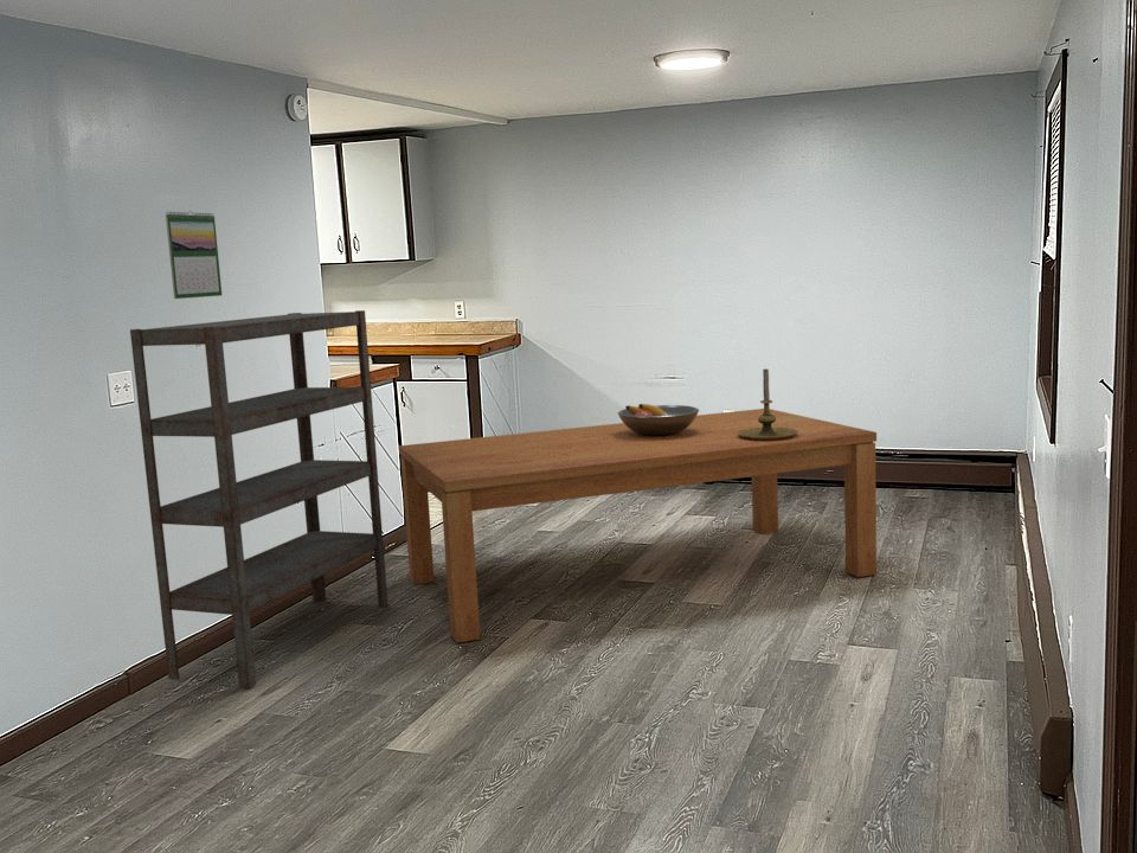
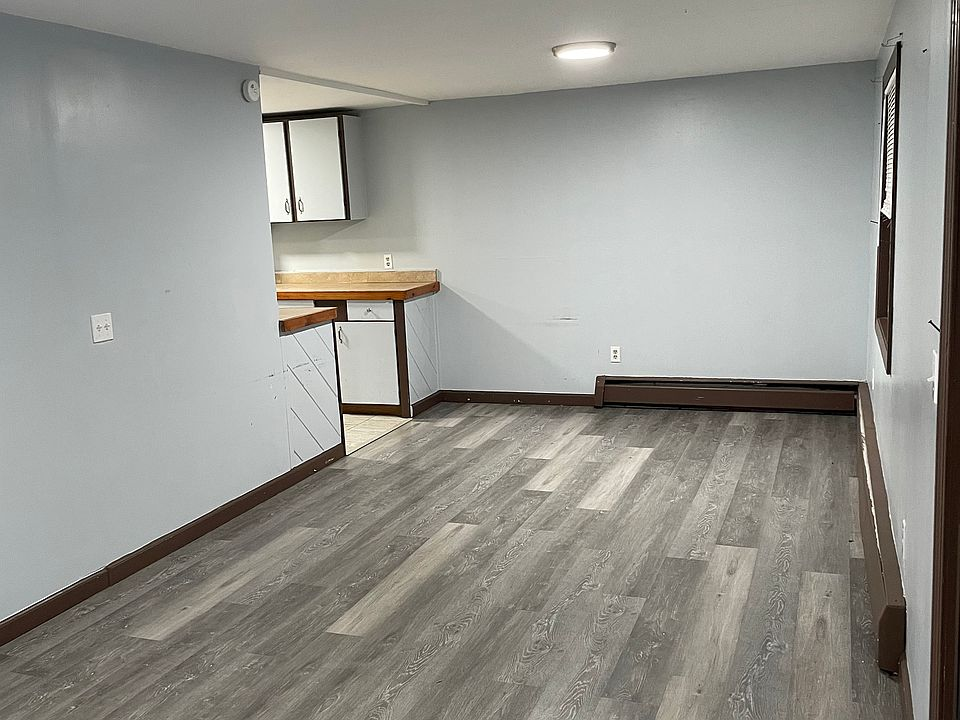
- dining table [398,408,878,644]
- fruit bowl [617,403,700,436]
- calendar [165,210,223,300]
- shelving unit [129,309,388,690]
- candle holder [737,367,798,440]
